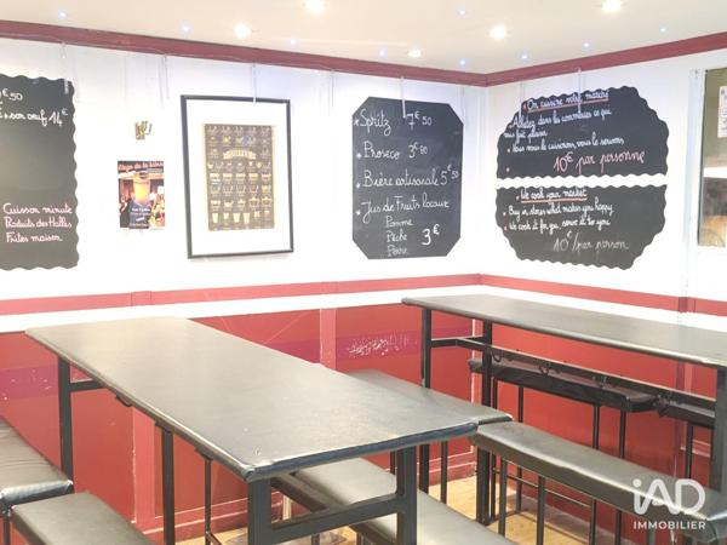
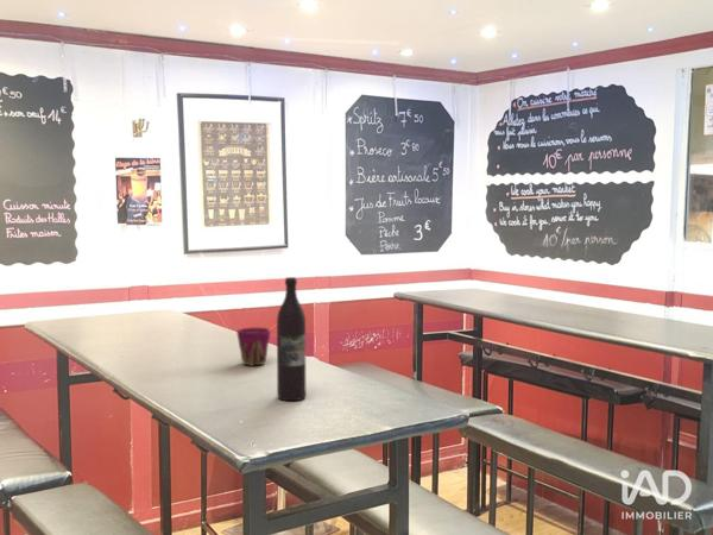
+ cup [235,327,272,367]
+ wine bottle [276,276,307,402]
